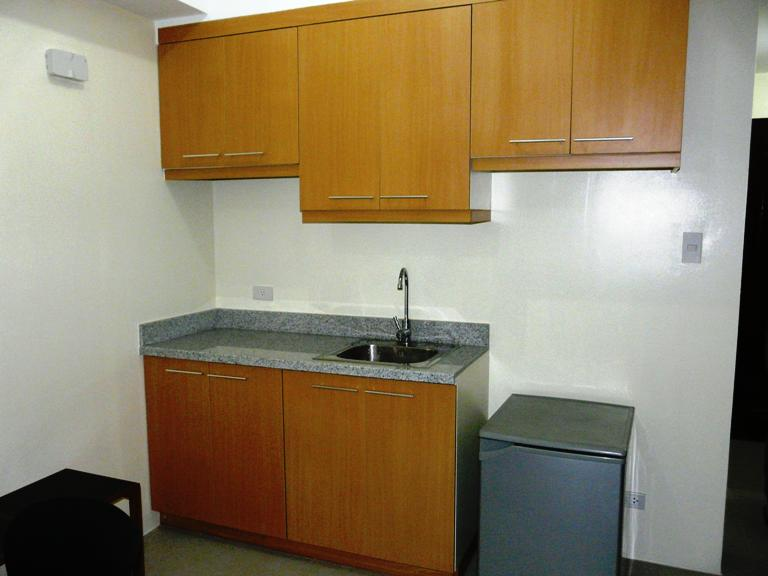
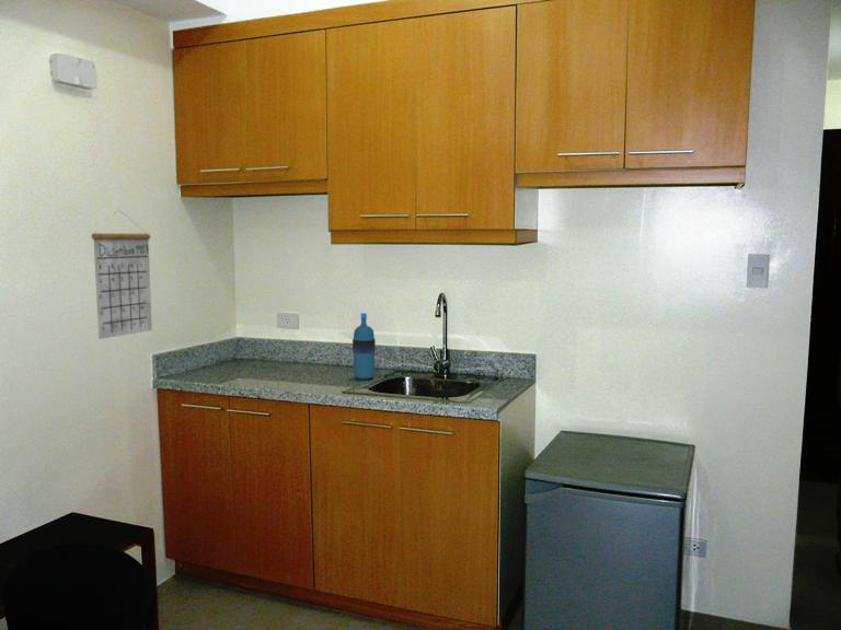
+ water bottle [352,312,377,381]
+ calendar [91,208,153,340]
